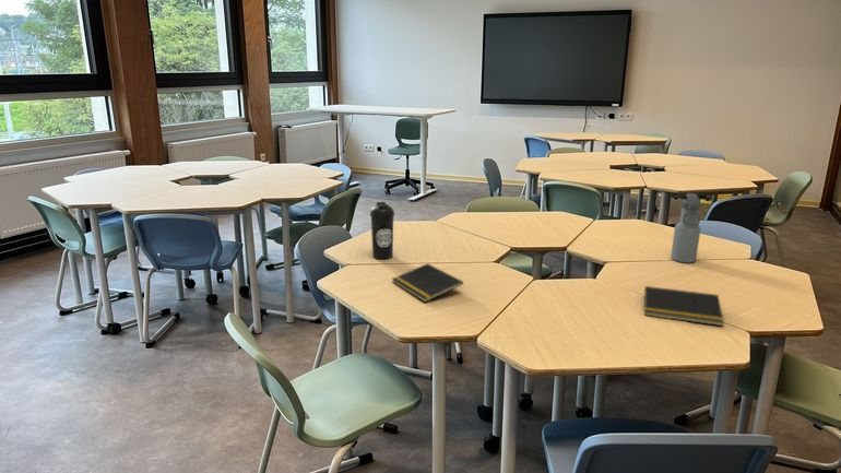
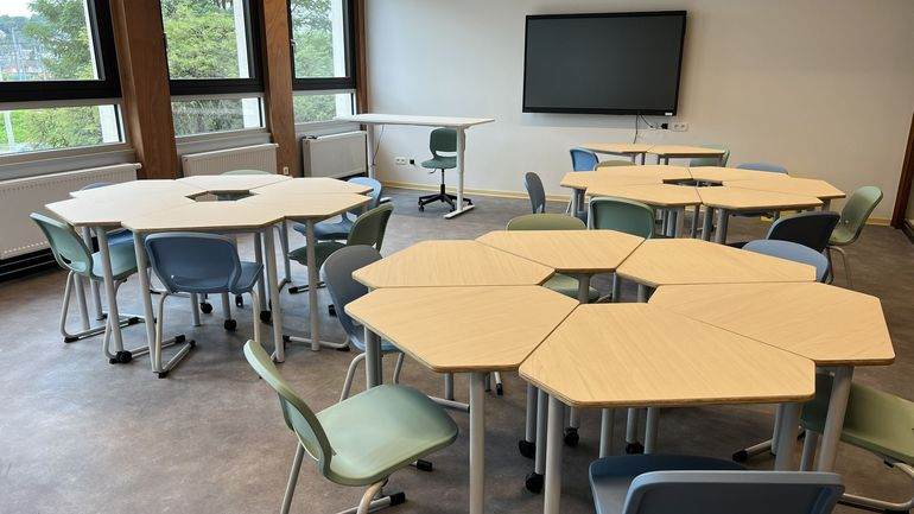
- water bottle [369,201,395,260]
- water bottle [670,192,701,264]
- notepad [641,285,724,327]
- notepad [391,262,464,304]
